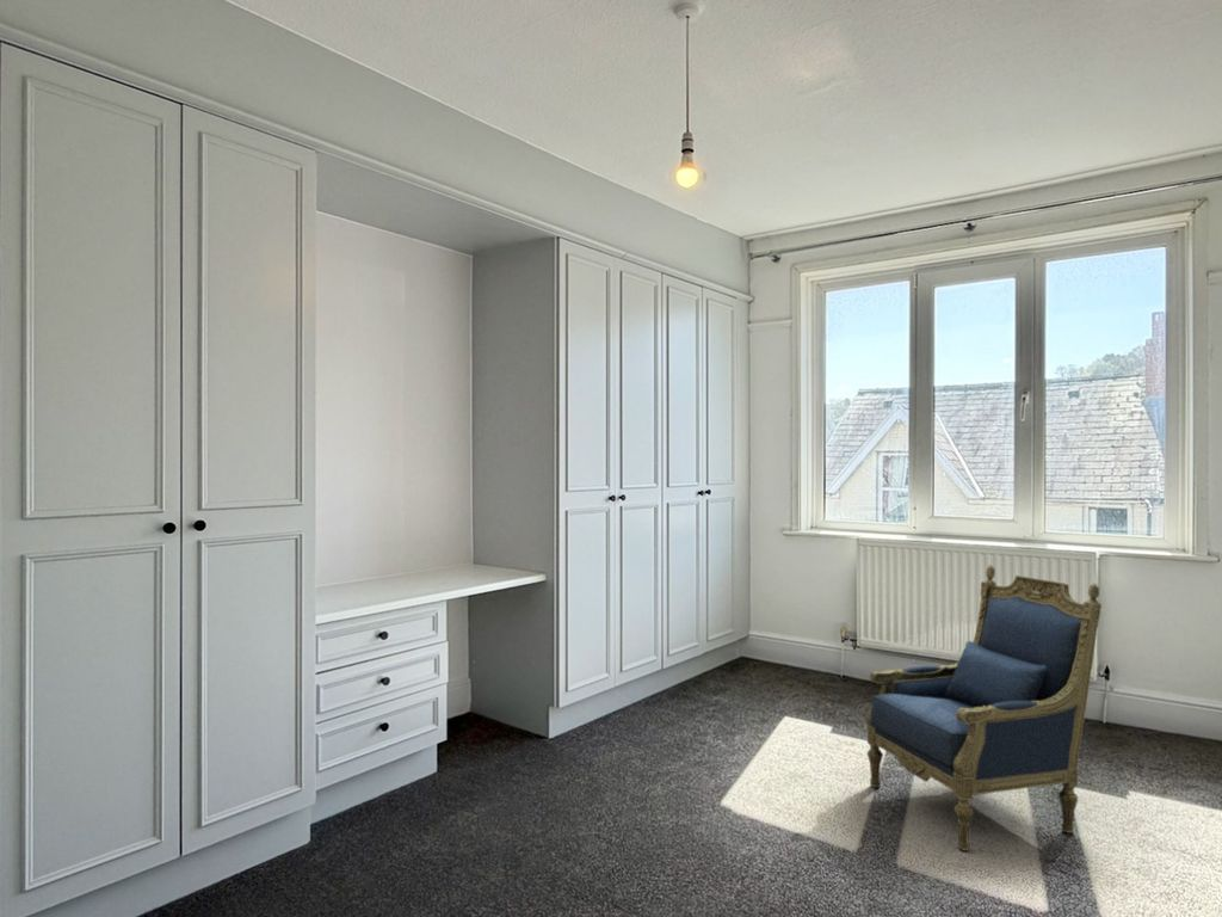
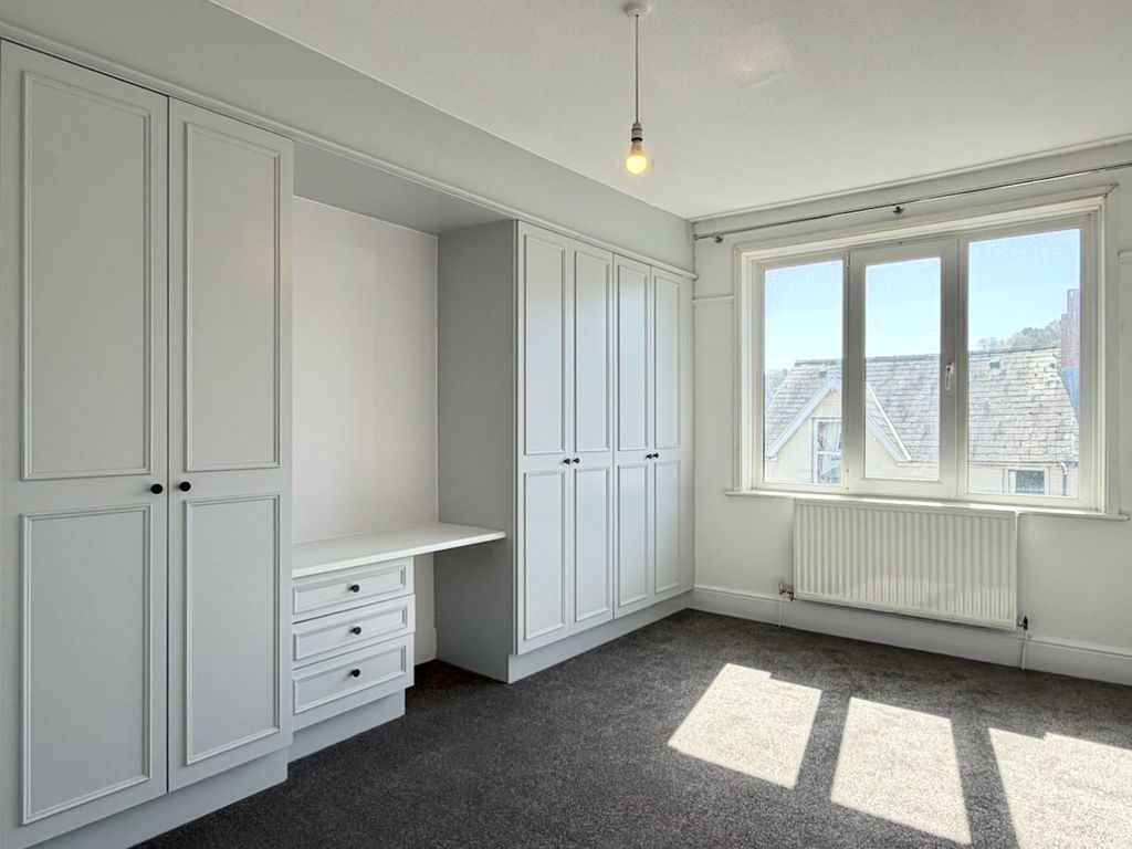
- armchair [864,564,1103,853]
